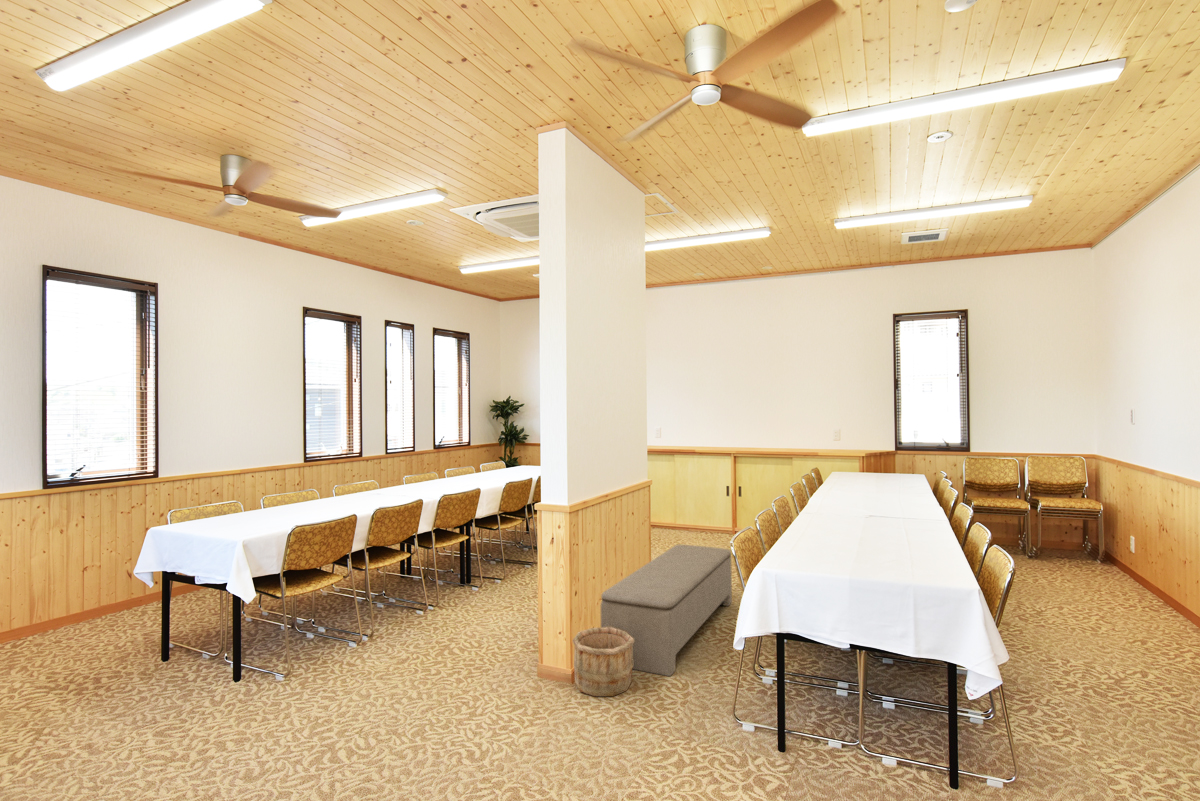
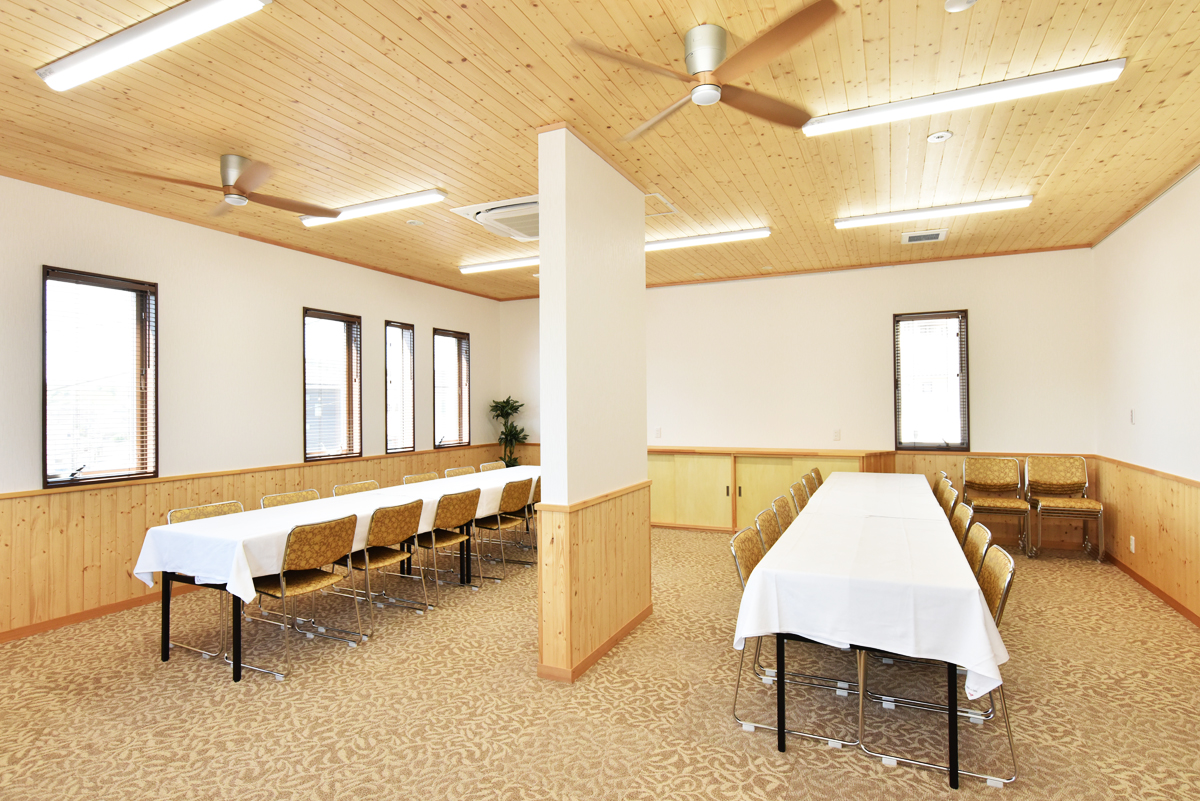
- bench [600,544,733,677]
- wooden bucket [572,627,634,697]
